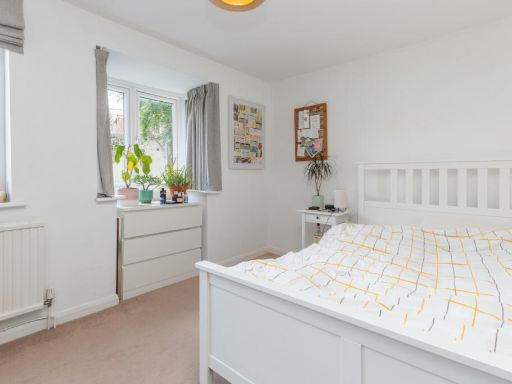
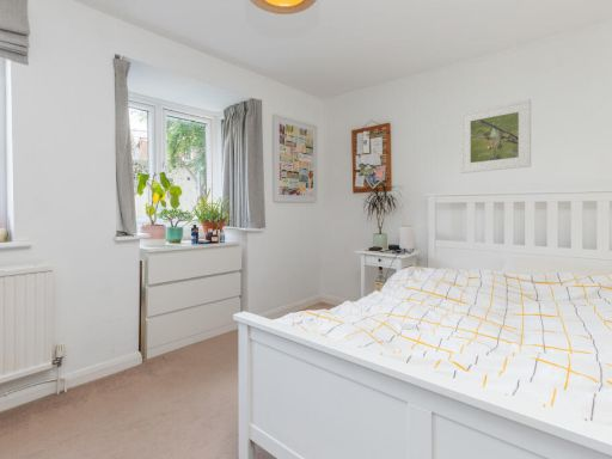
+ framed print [459,98,532,175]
